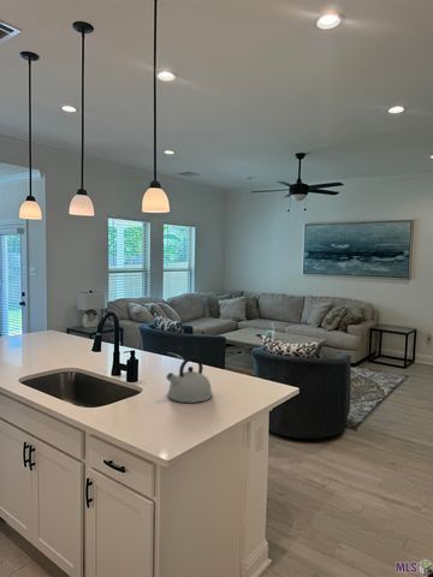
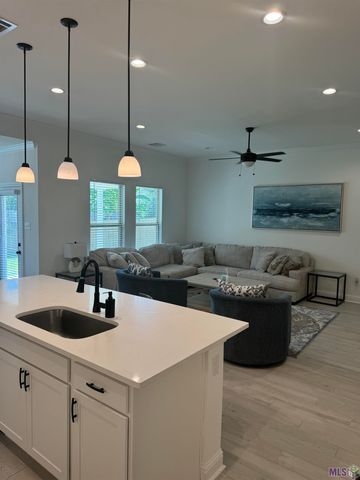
- kettle [165,355,214,404]
